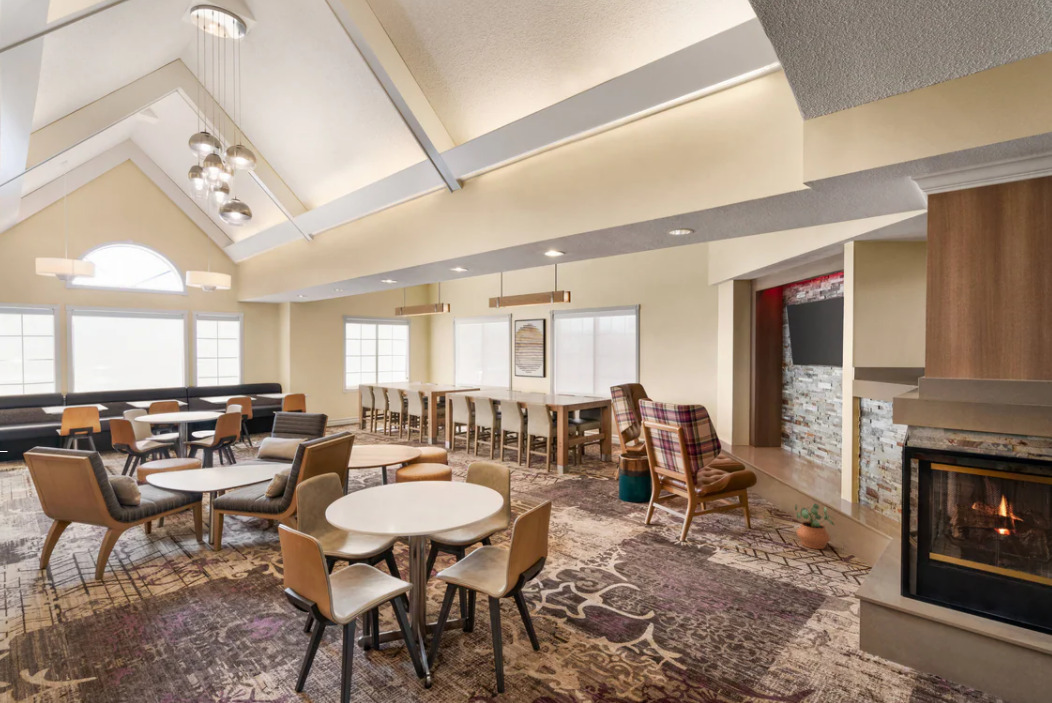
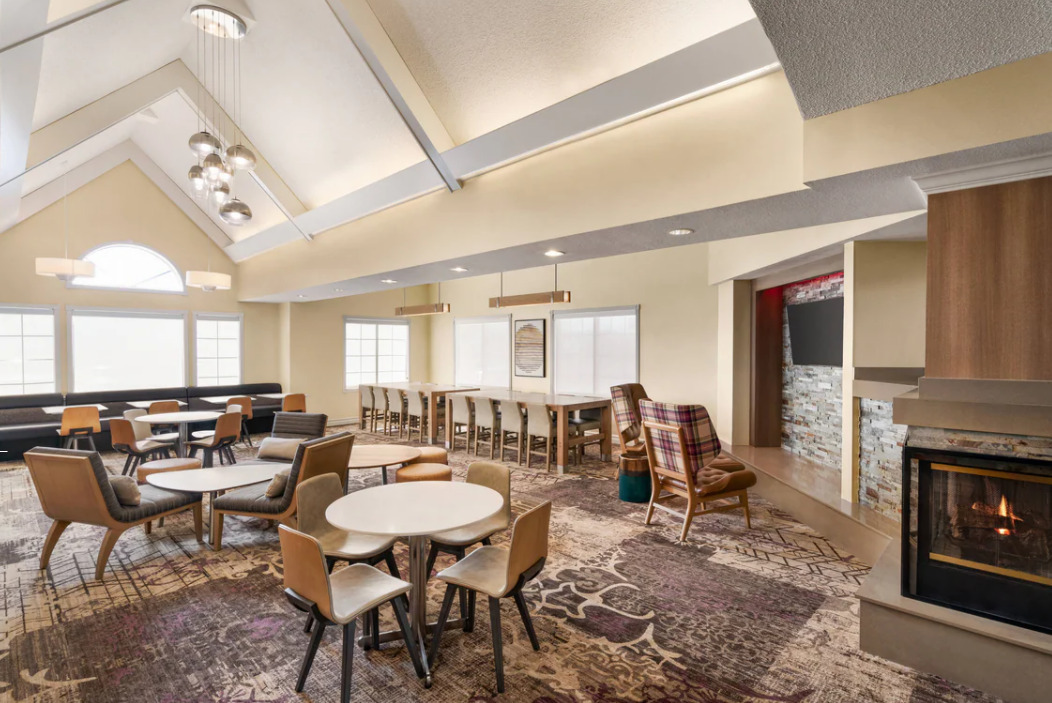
- potted plant [794,503,836,550]
